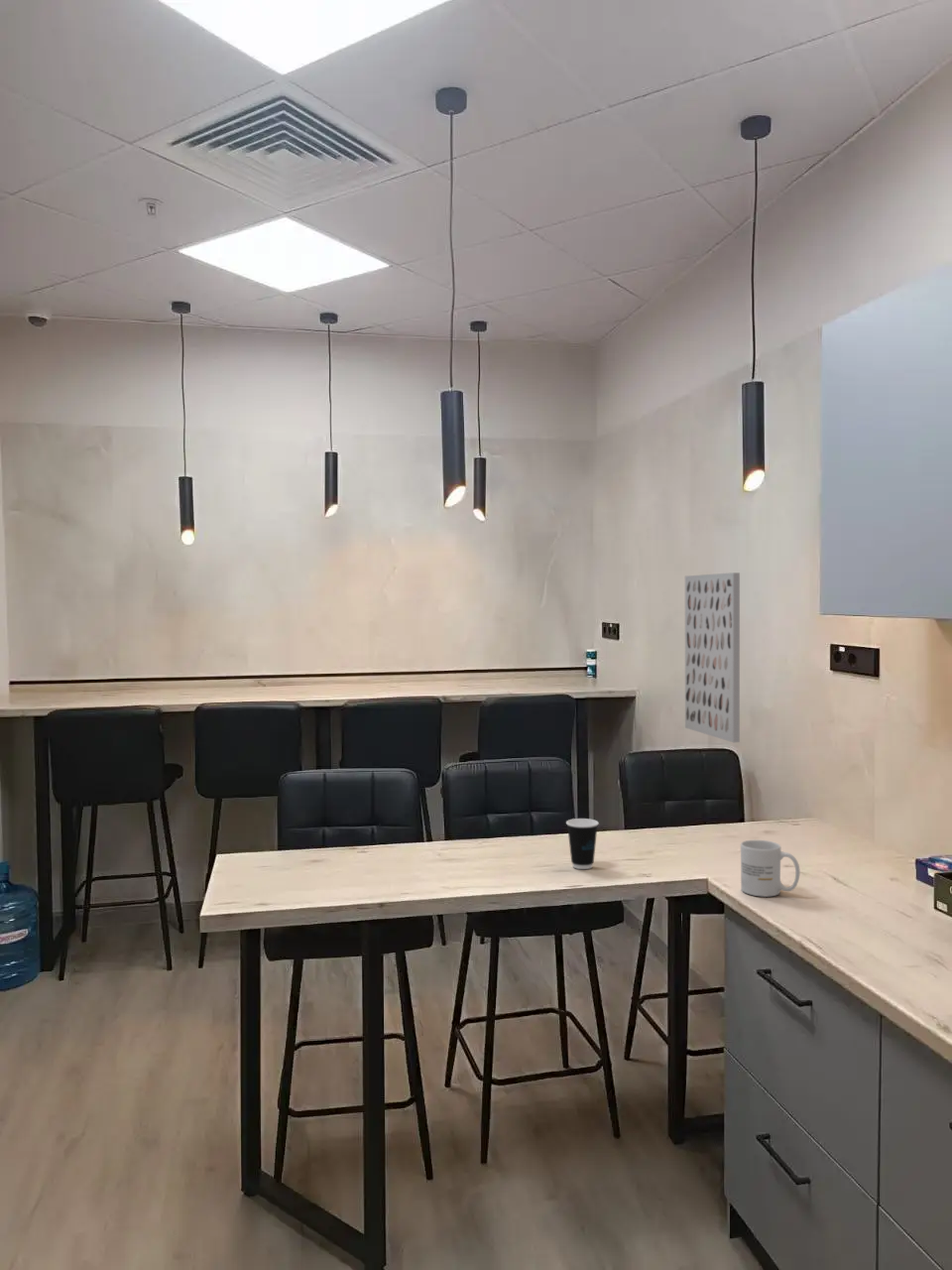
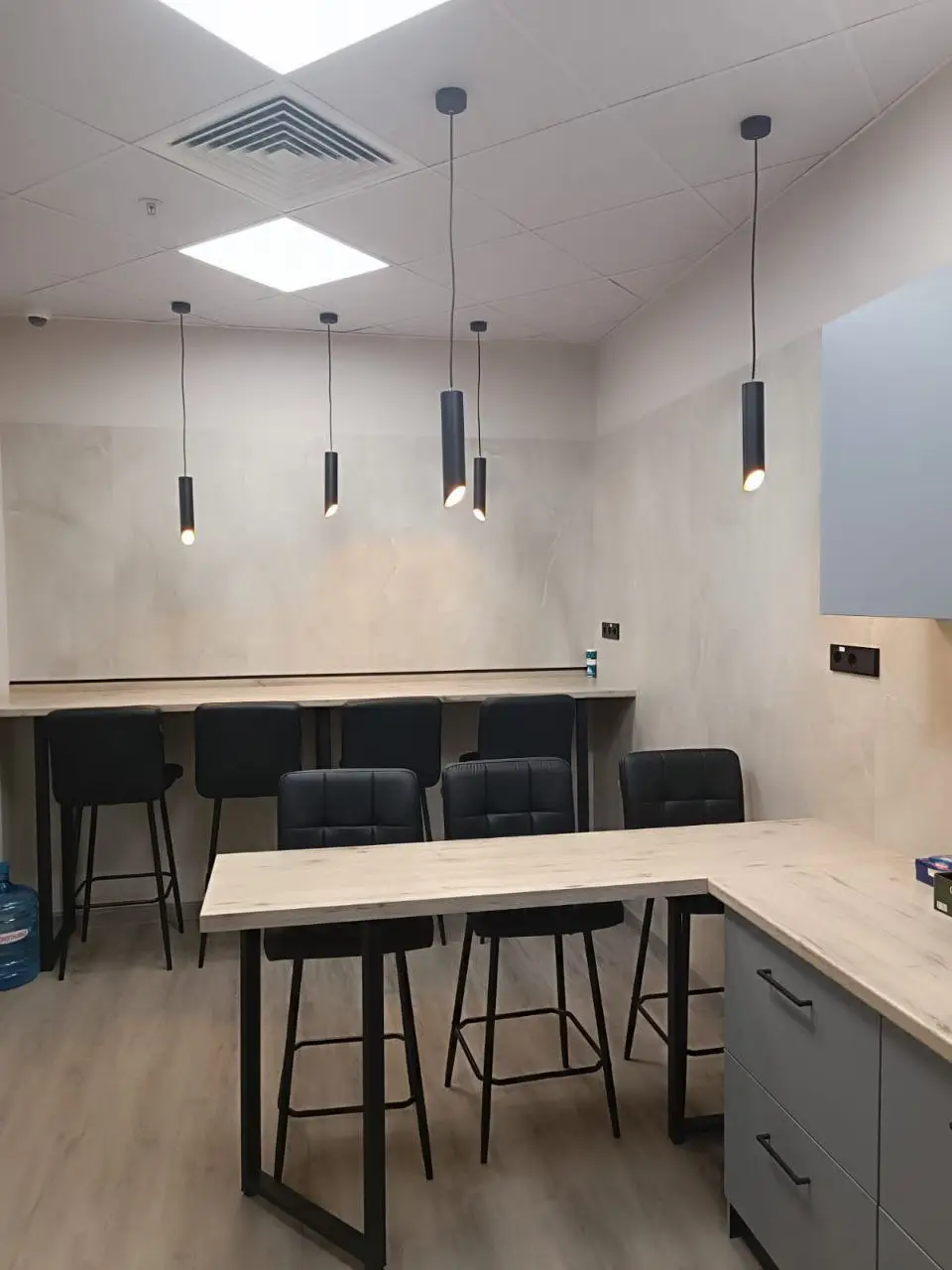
- wall art [684,572,741,743]
- dixie cup [565,818,600,870]
- mug [740,839,801,898]
